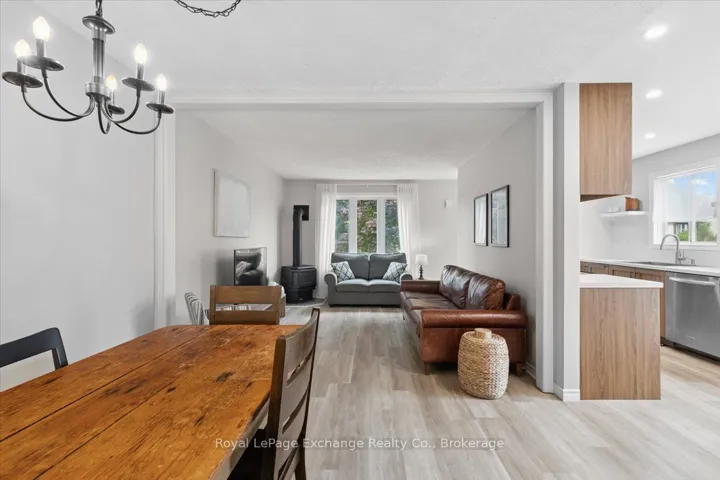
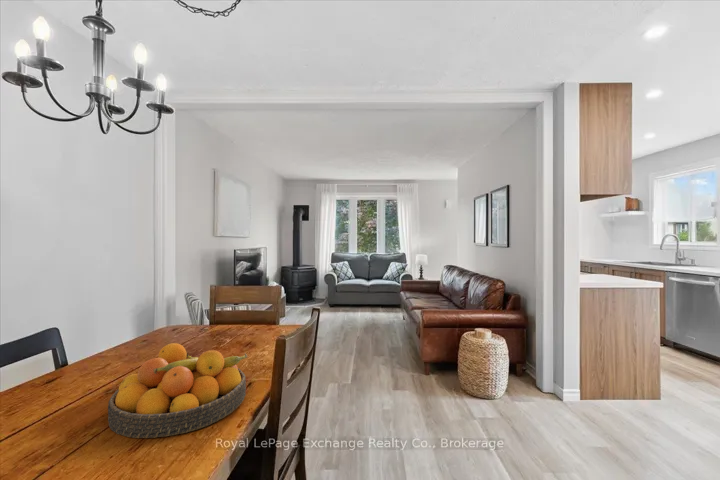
+ fruit bowl [107,342,248,439]
